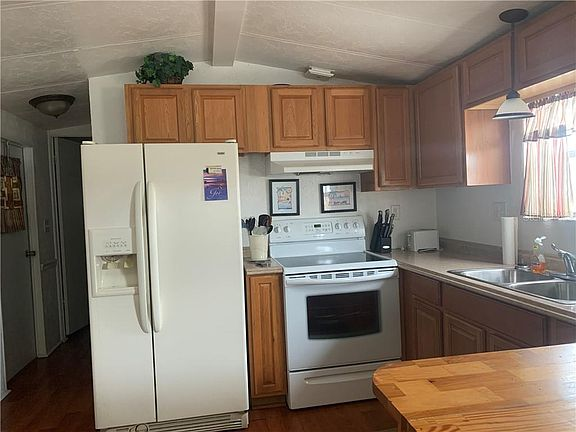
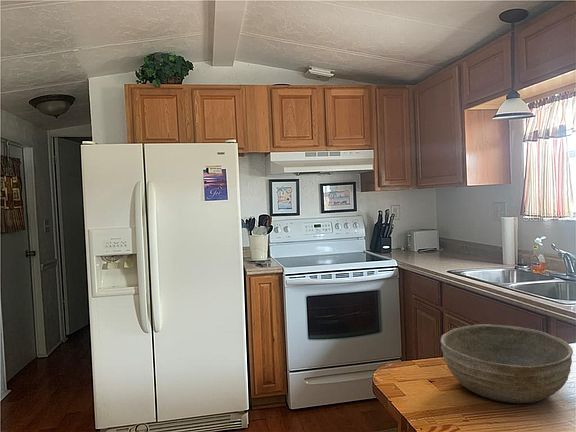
+ bowl [440,323,574,404]
